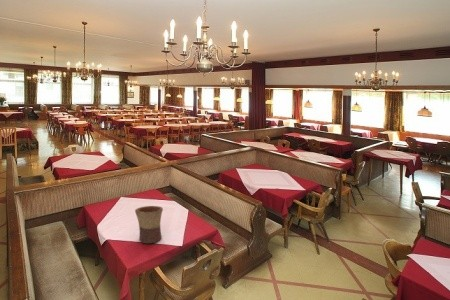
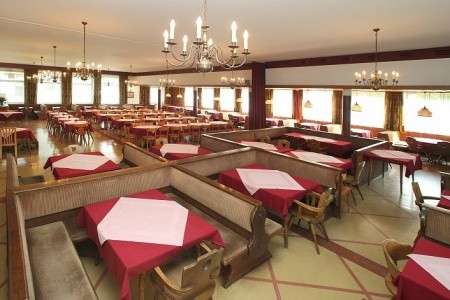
- flower pot [134,205,164,244]
